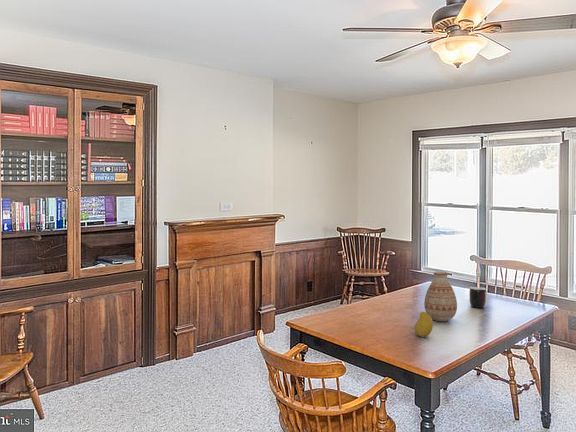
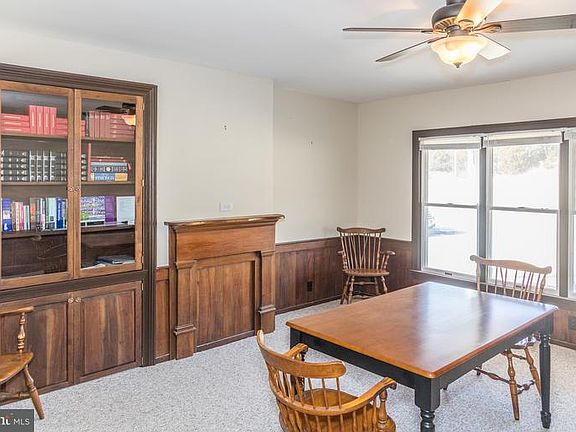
- mug [468,286,487,309]
- fruit [413,311,434,338]
- vase [423,271,458,322]
